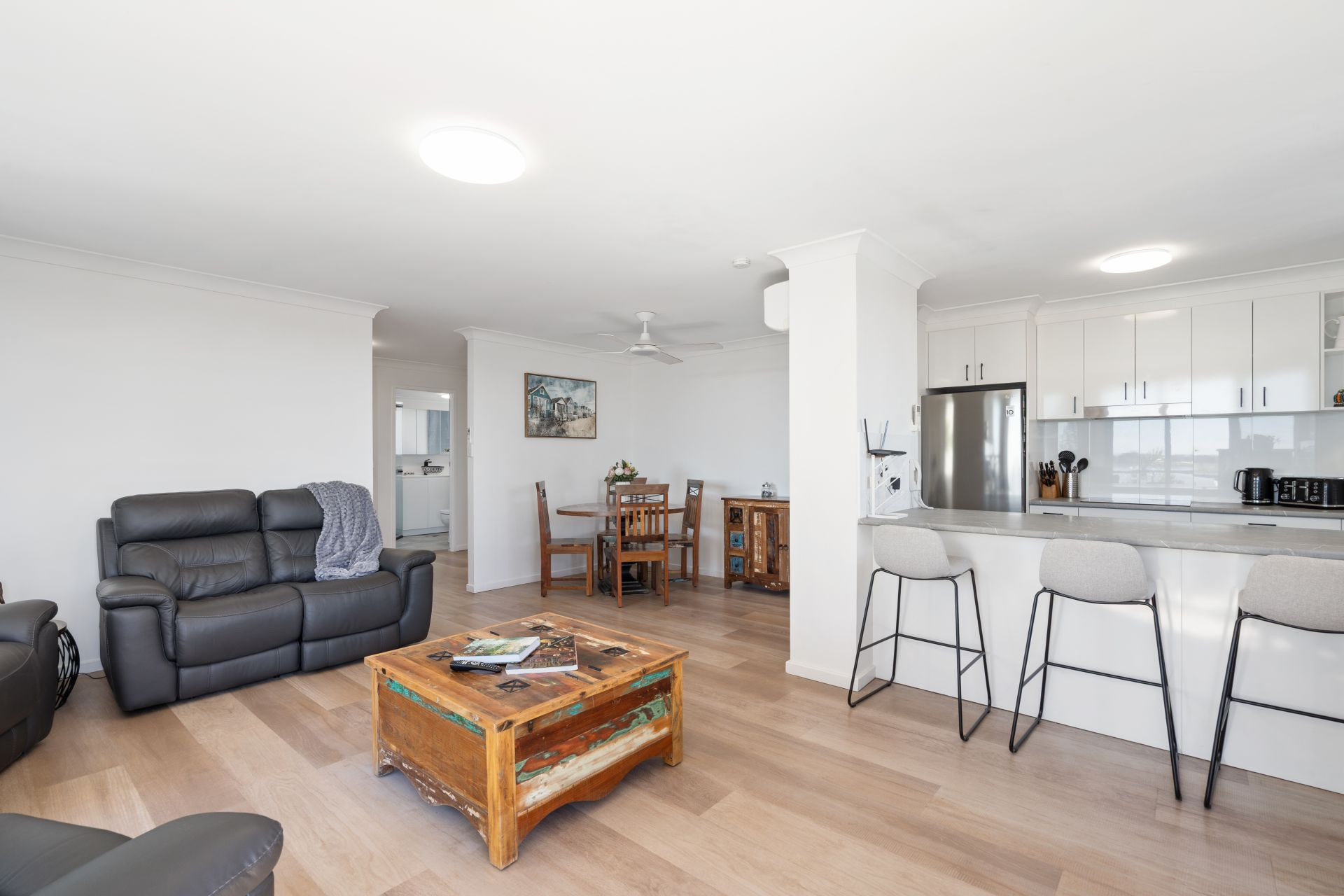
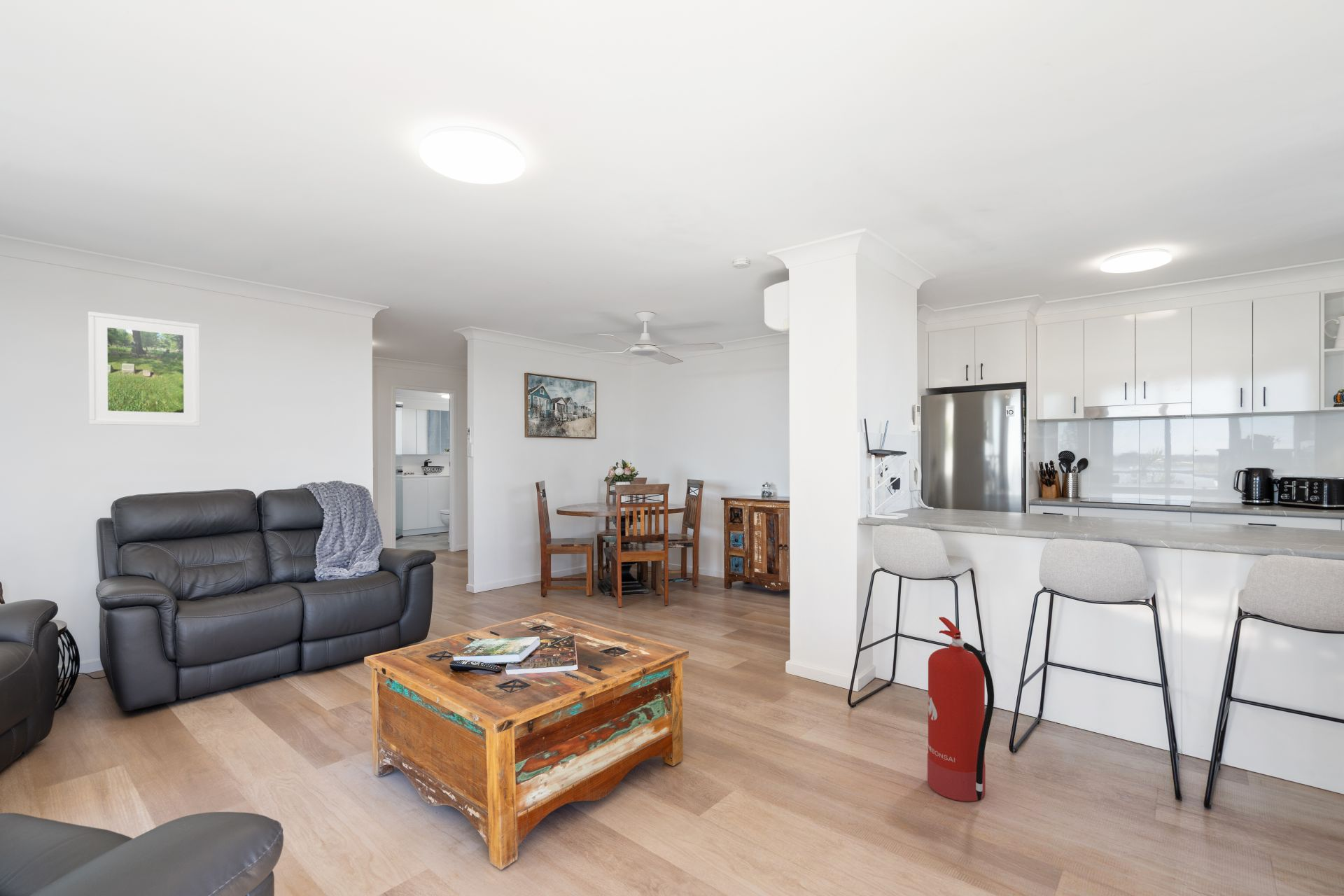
+ fire extinguisher [927,616,995,802]
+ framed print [87,311,201,427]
